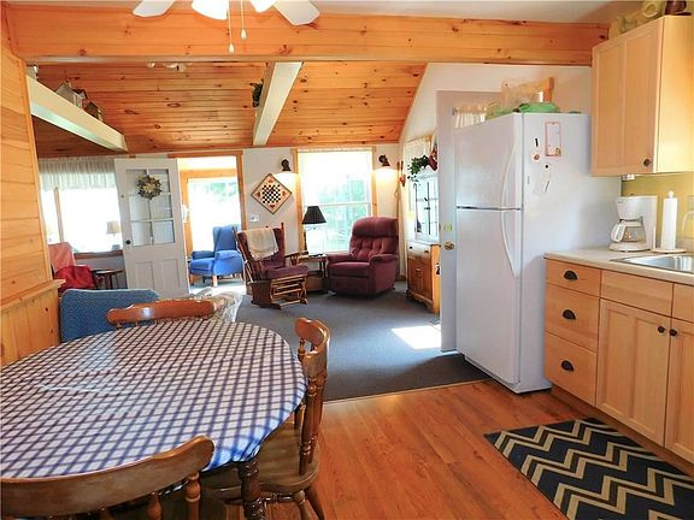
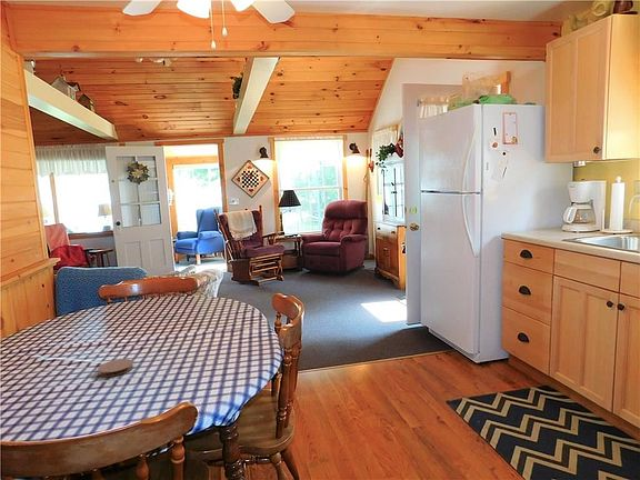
+ coaster [97,358,134,378]
